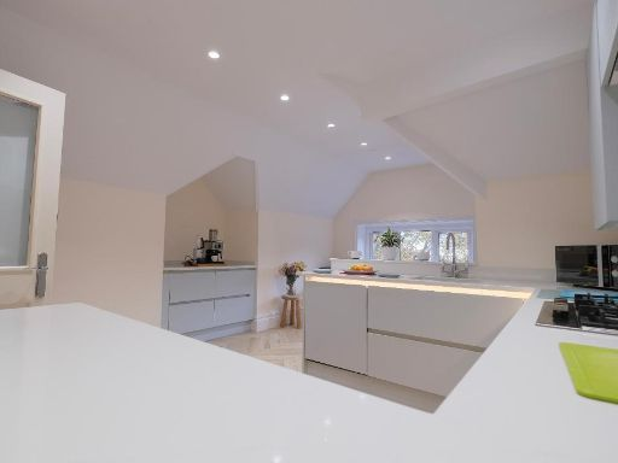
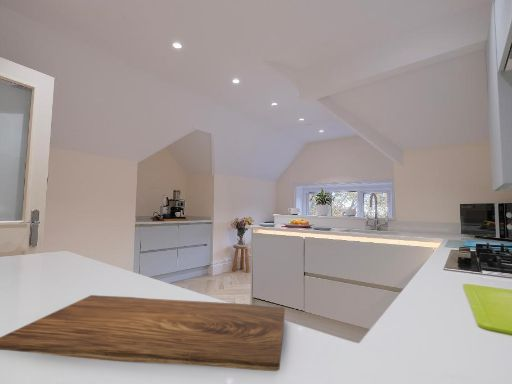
+ cutting board [0,294,286,372]
